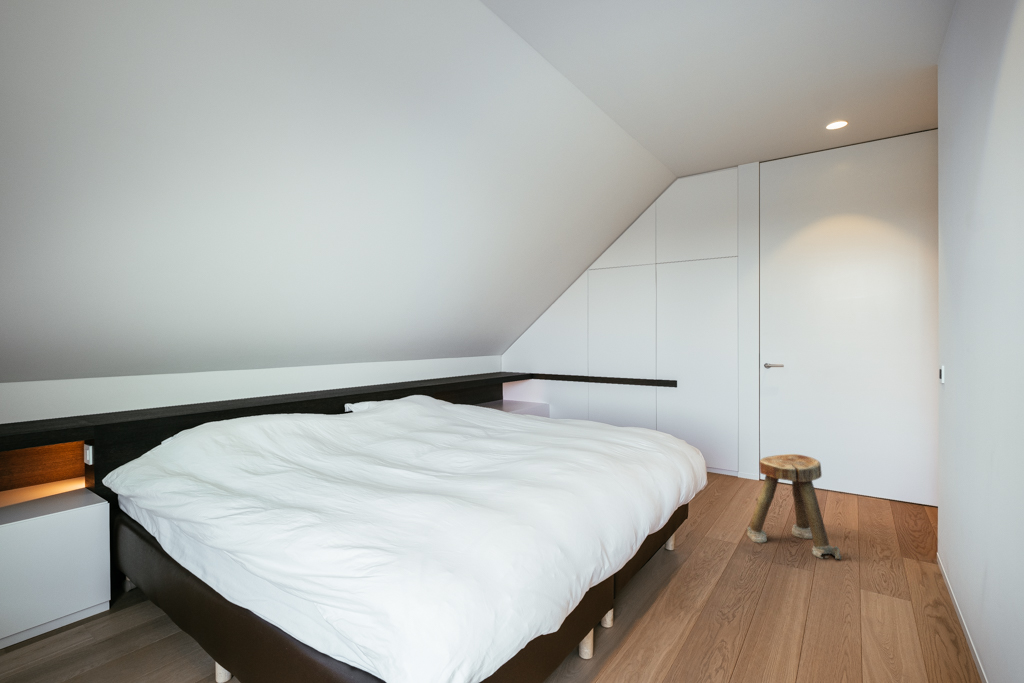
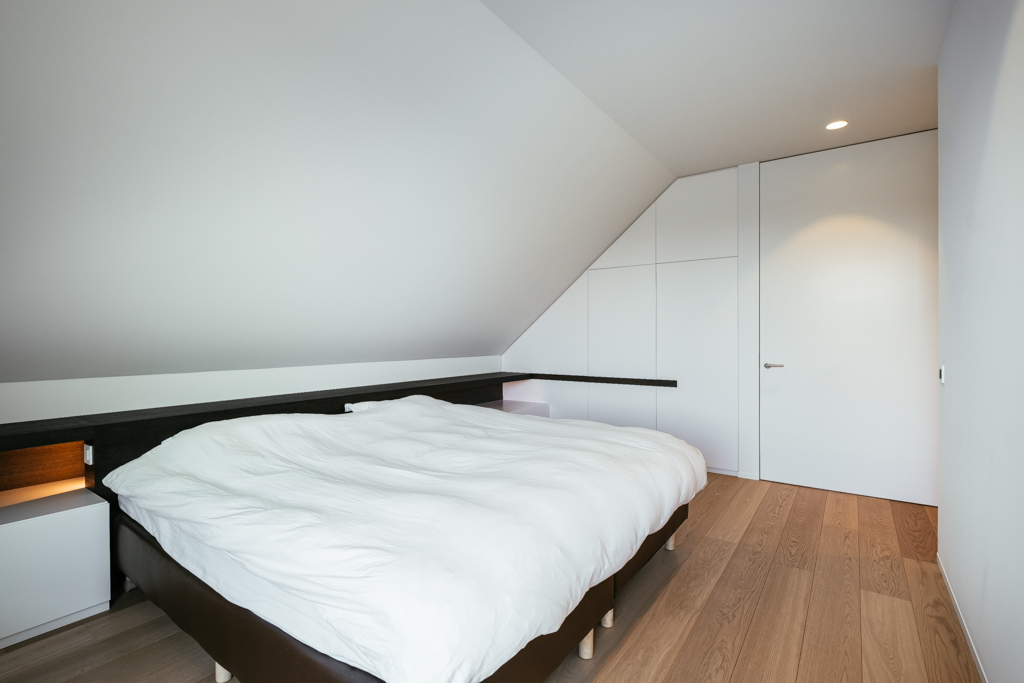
- stool [746,453,842,560]
